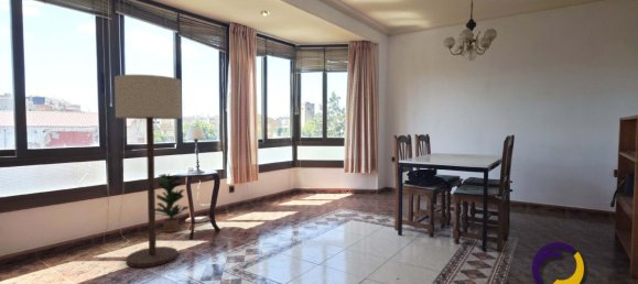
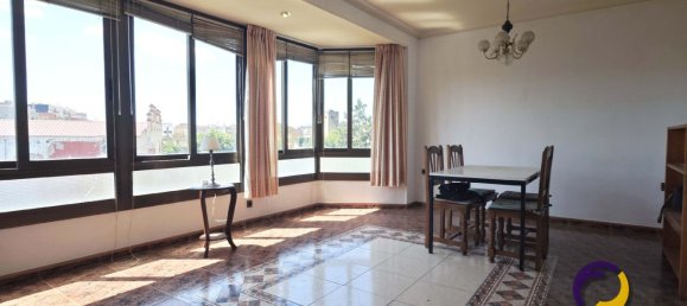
- floor lamp [113,74,183,269]
- potted plant [155,173,190,233]
